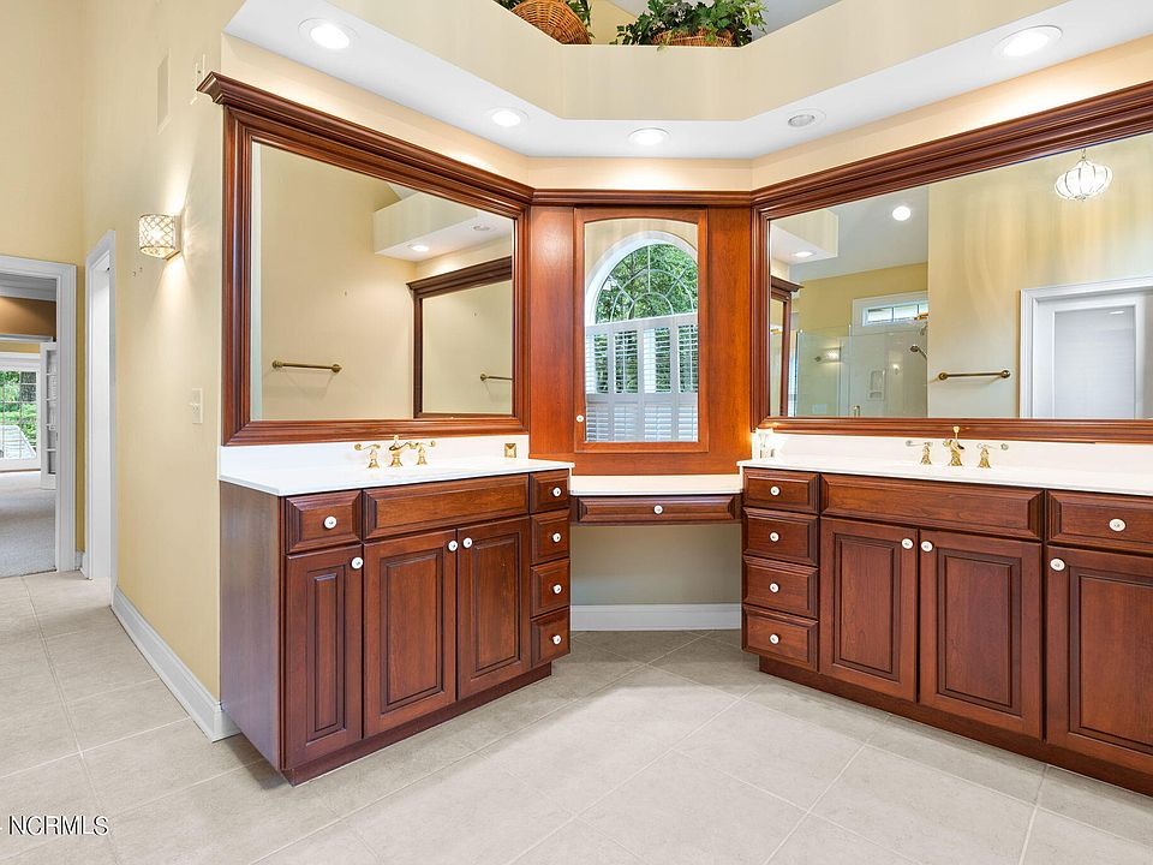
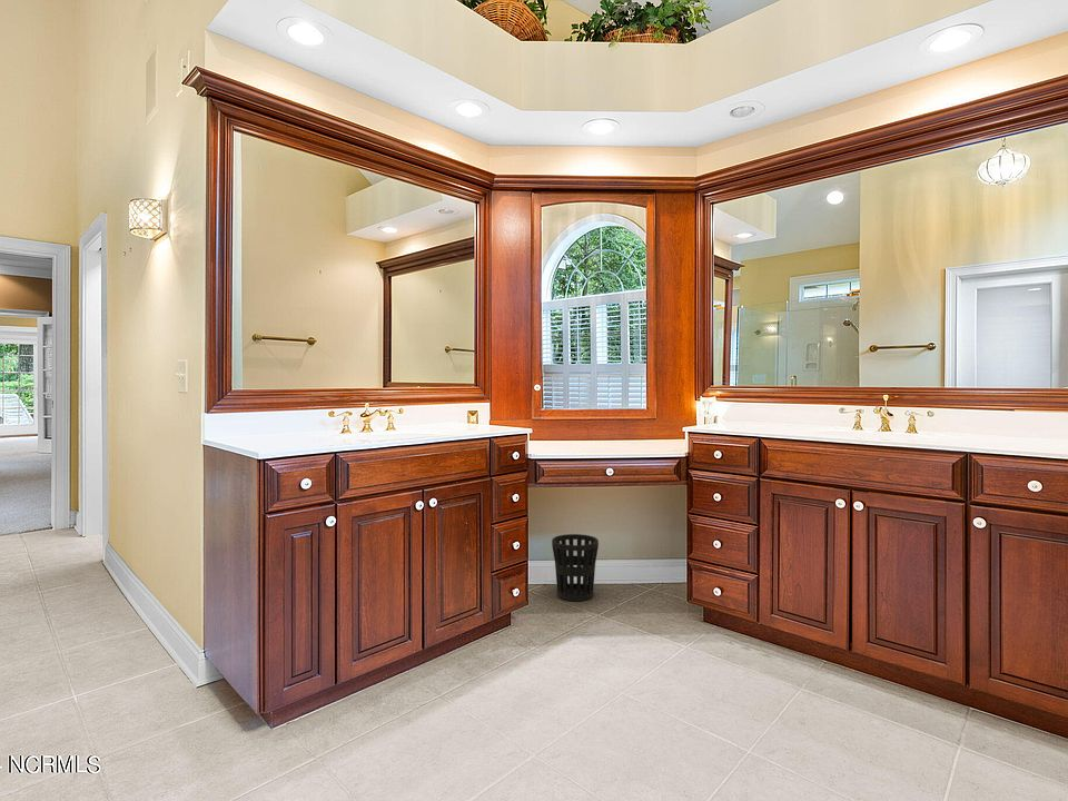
+ wastebasket [551,533,600,602]
